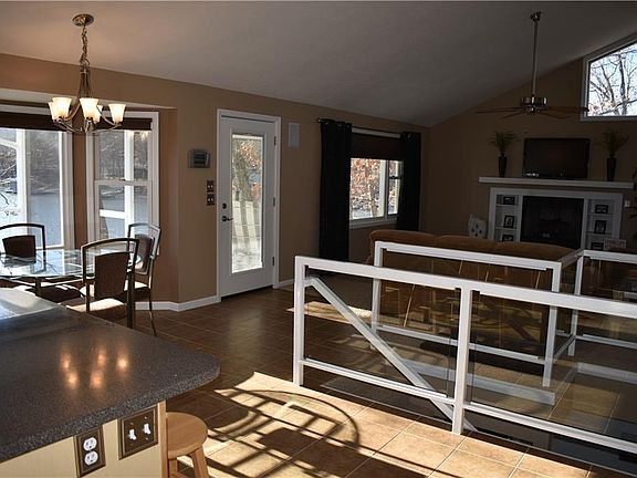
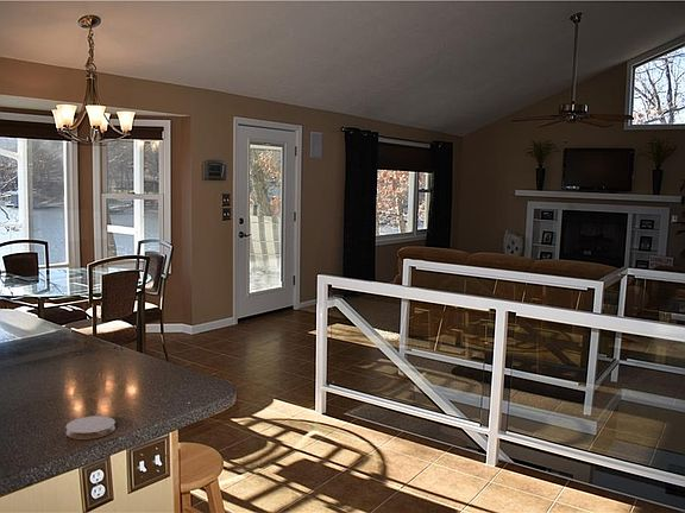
+ coaster [65,414,117,441]
